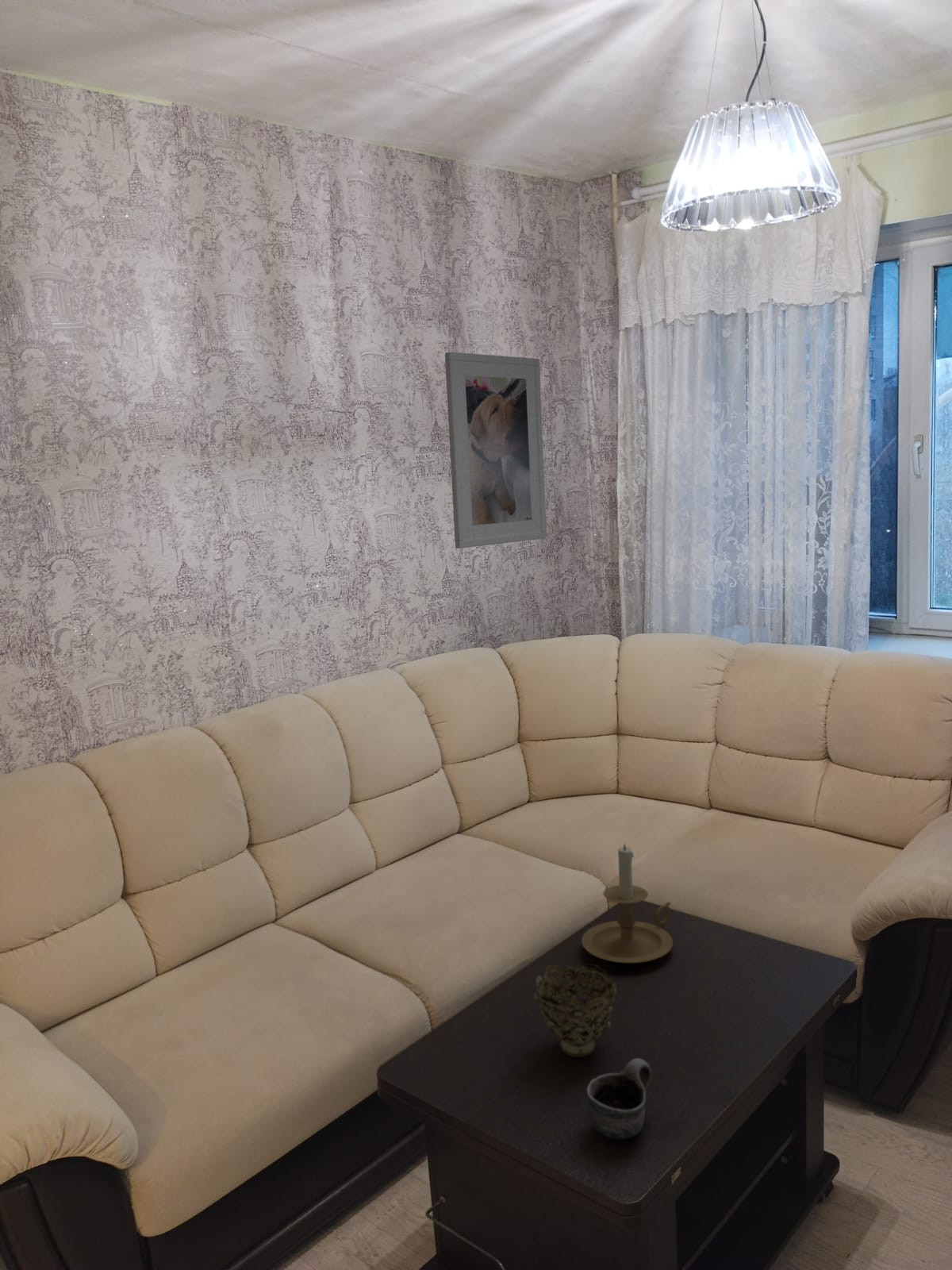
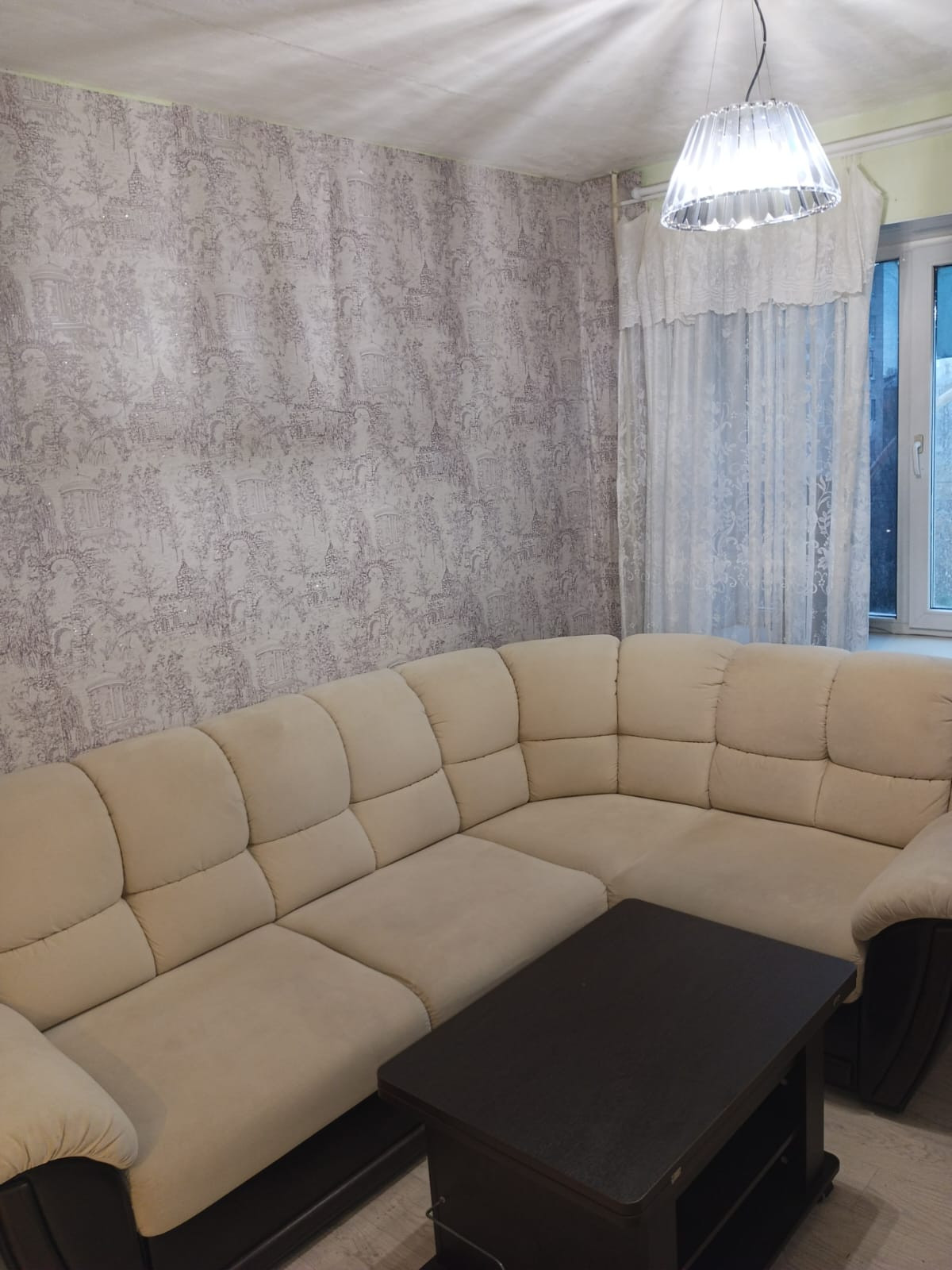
- candle holder [581,844,674,964]
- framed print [444,352,547,549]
- mug [586,1057,652,1141]
- decorative bowl [533,963,617,1058]
